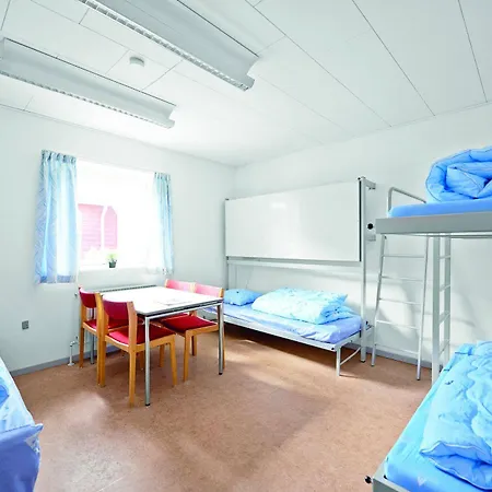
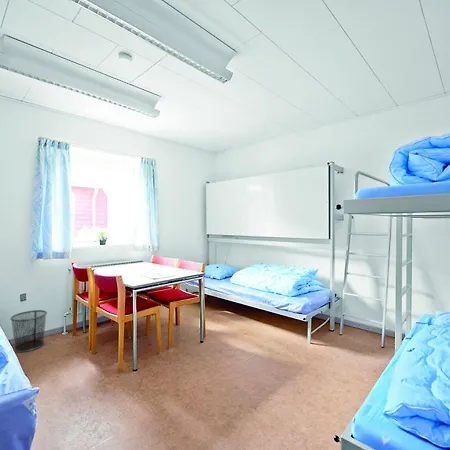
+ waste bin [9,309,48,353]
